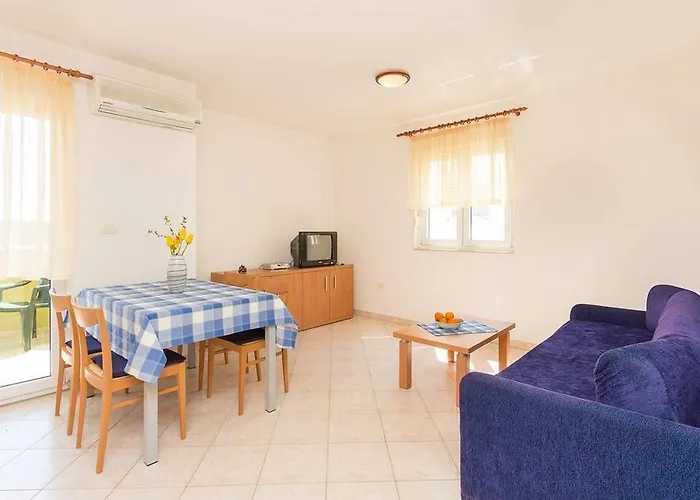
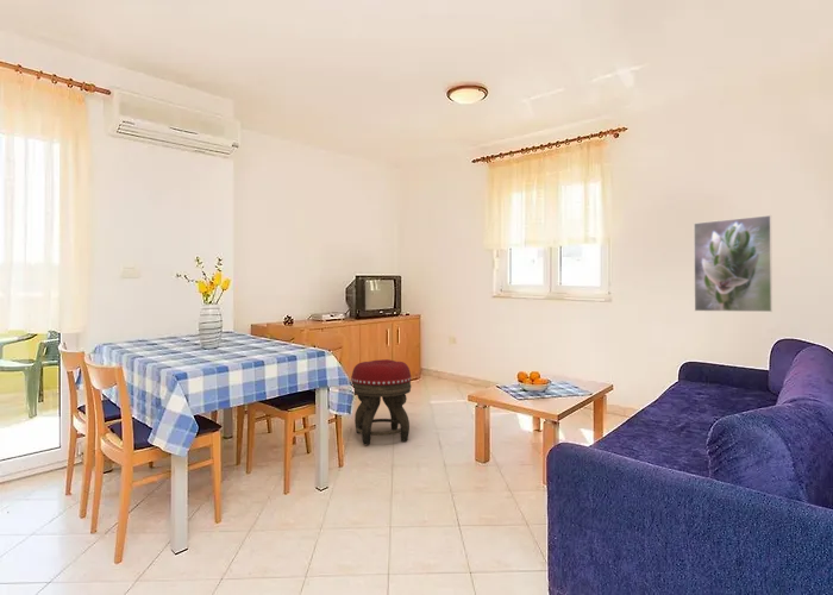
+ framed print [693,214,774,313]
+ footstool [350,358,413,446]
